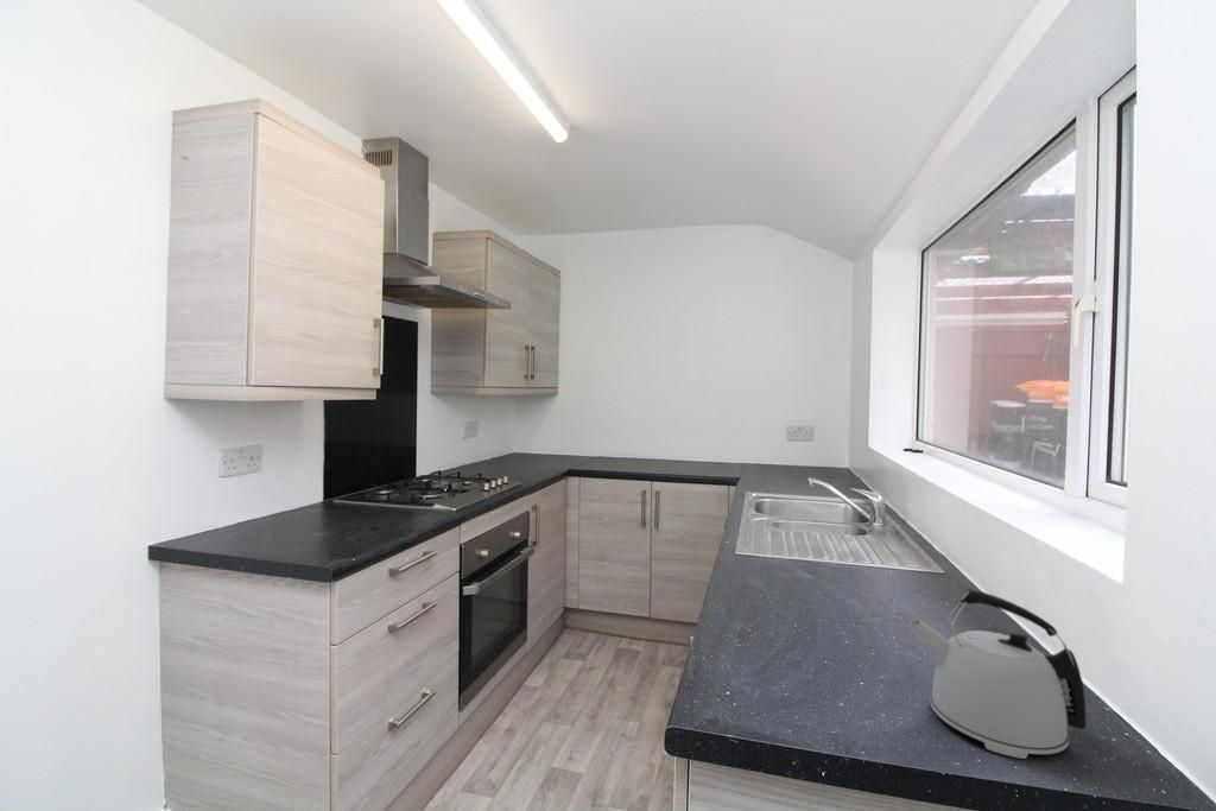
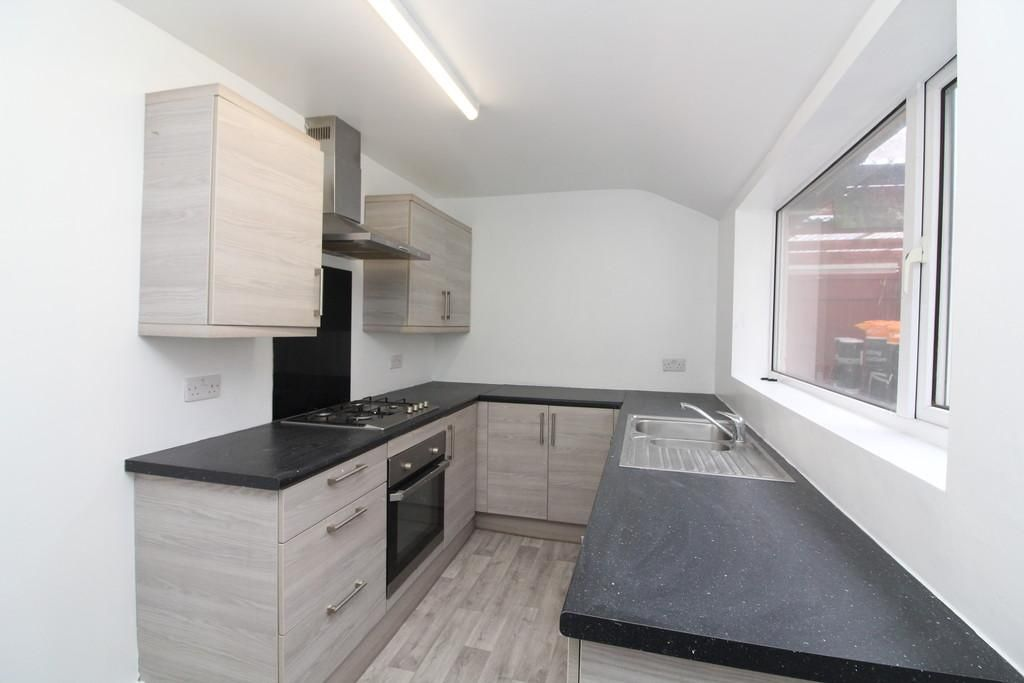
- kettle [908,588,1088,760]
